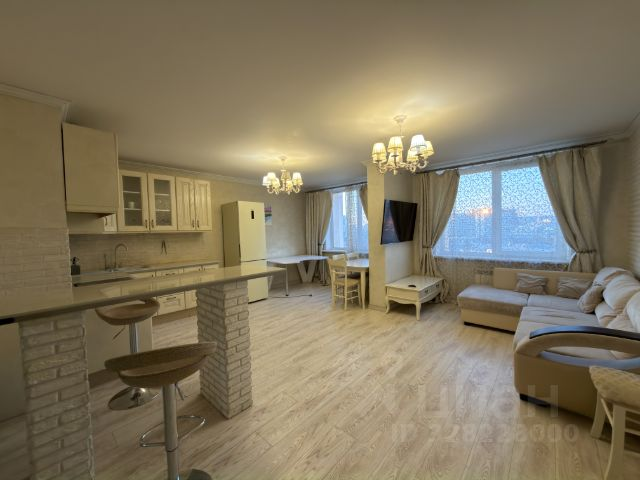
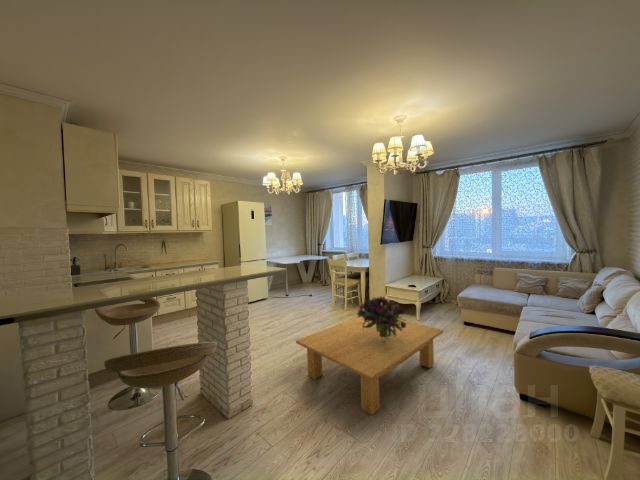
+ coffee table [295,316,444,416]
+ bouquet [356,295,407,341]
